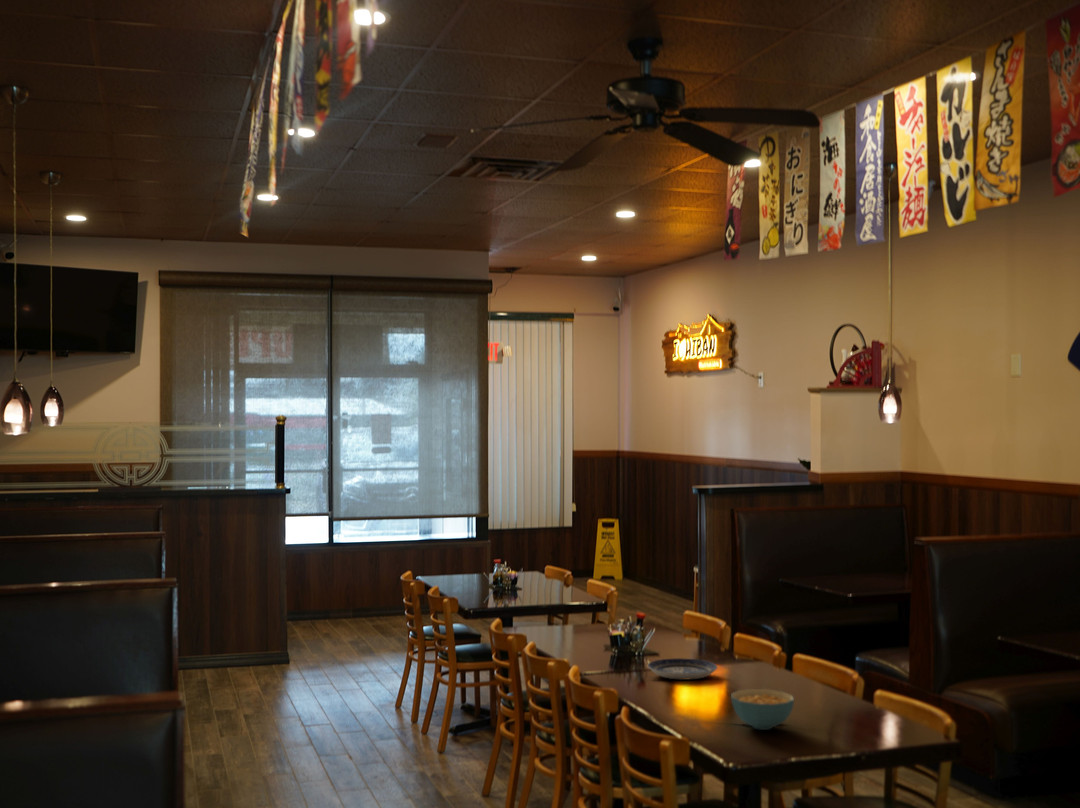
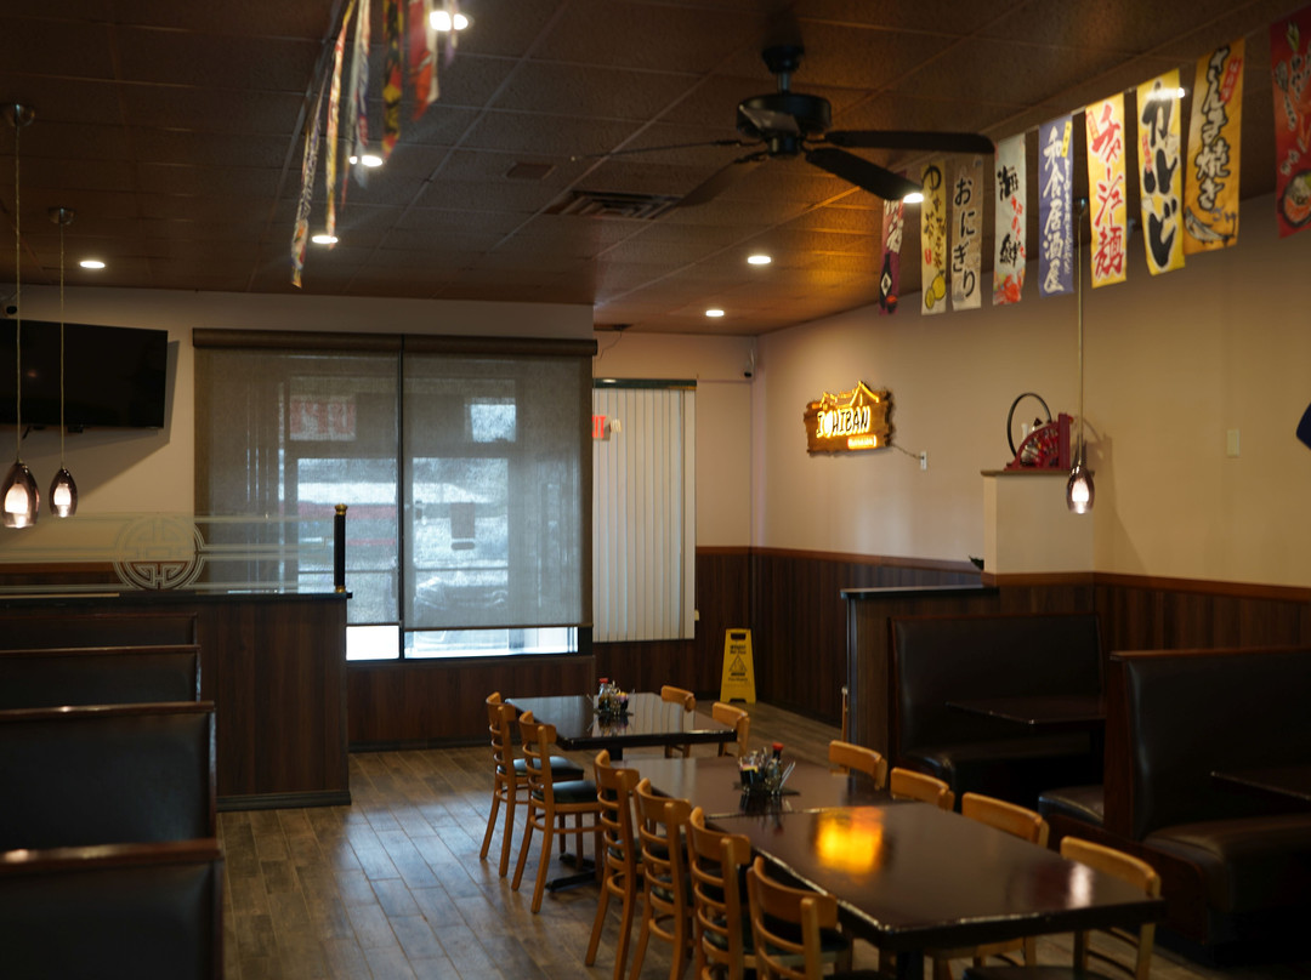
- cereal bowl [730,688,795,731]
- plate [647,657,718,681]
